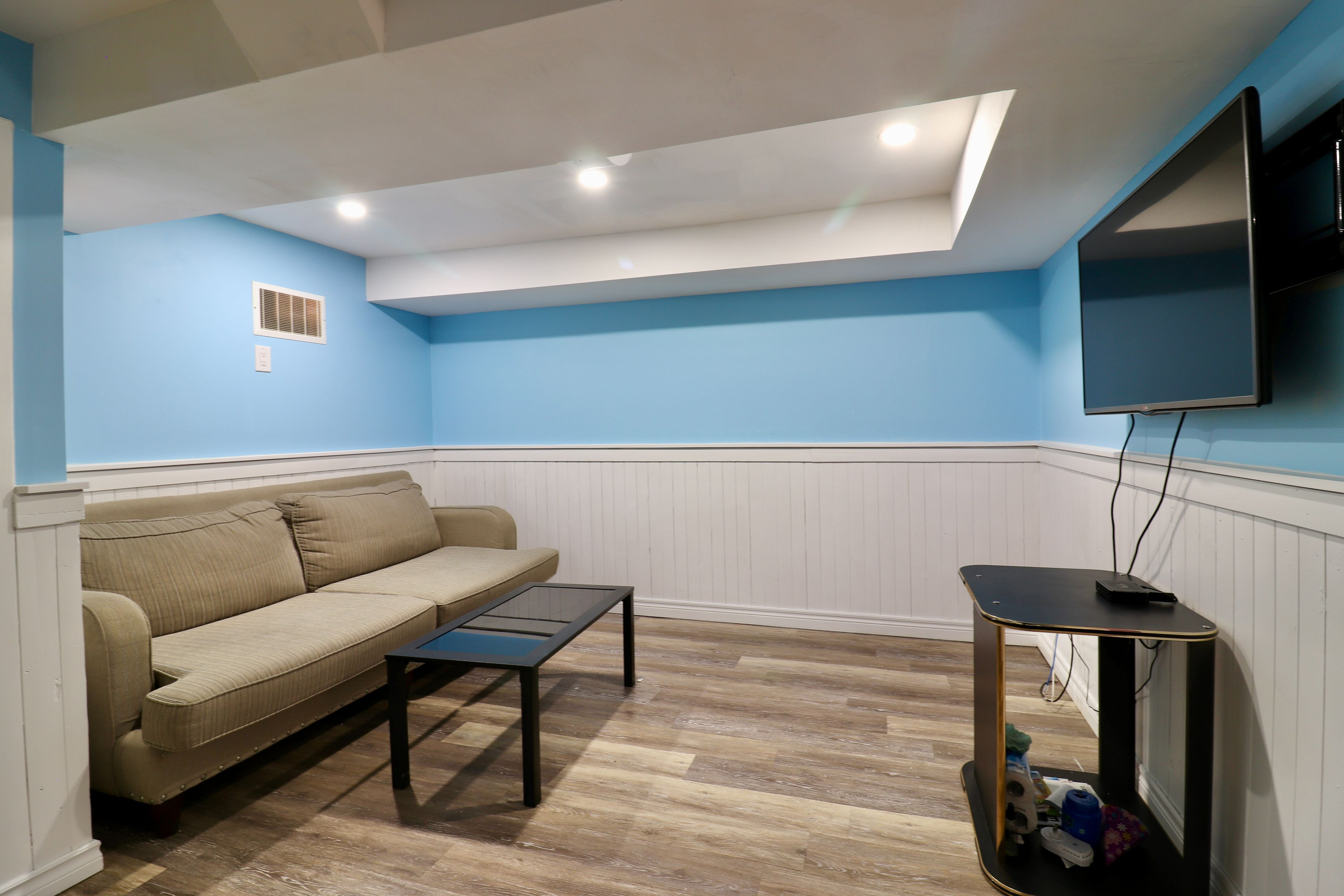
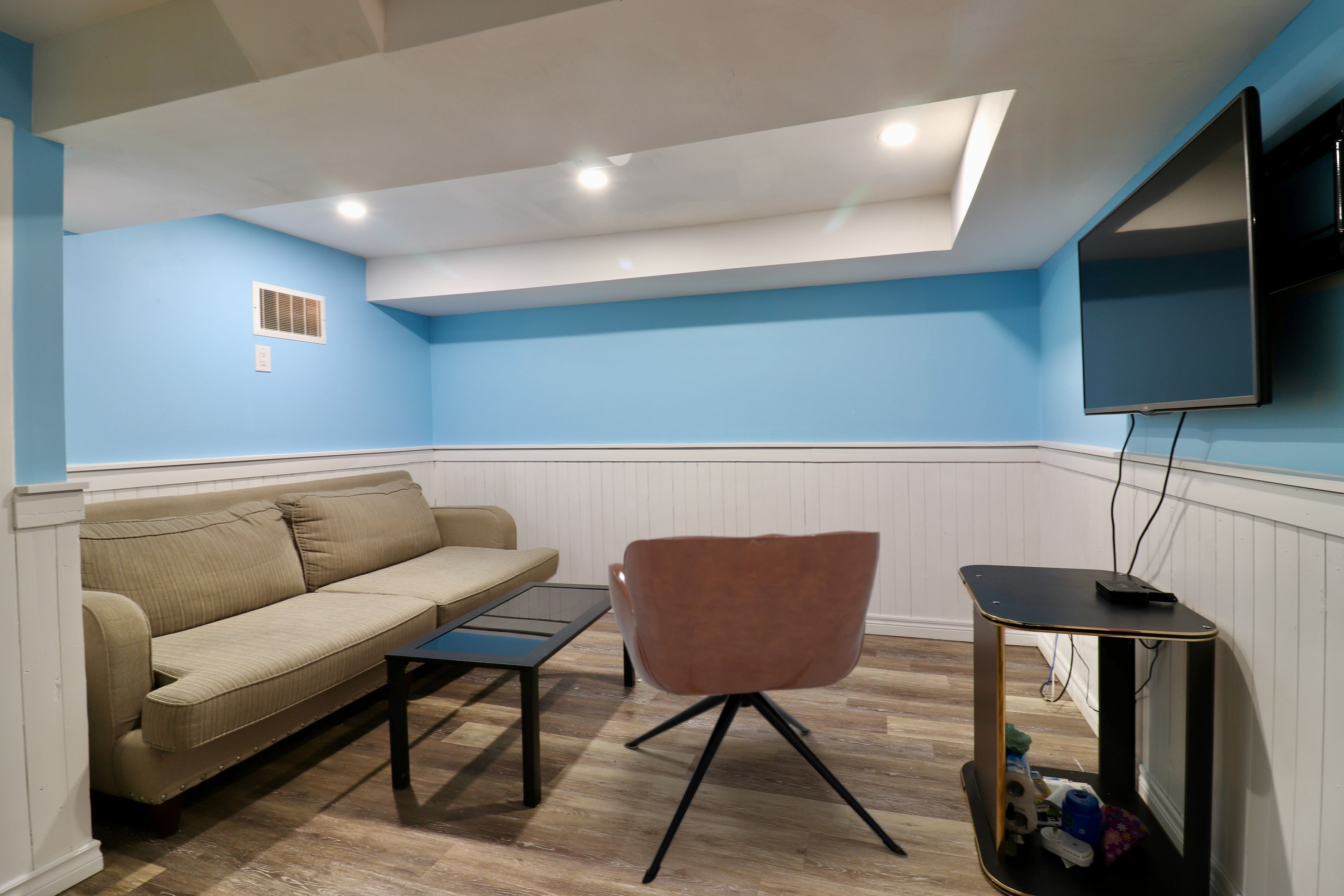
+ armchair [608,530,908,885]
